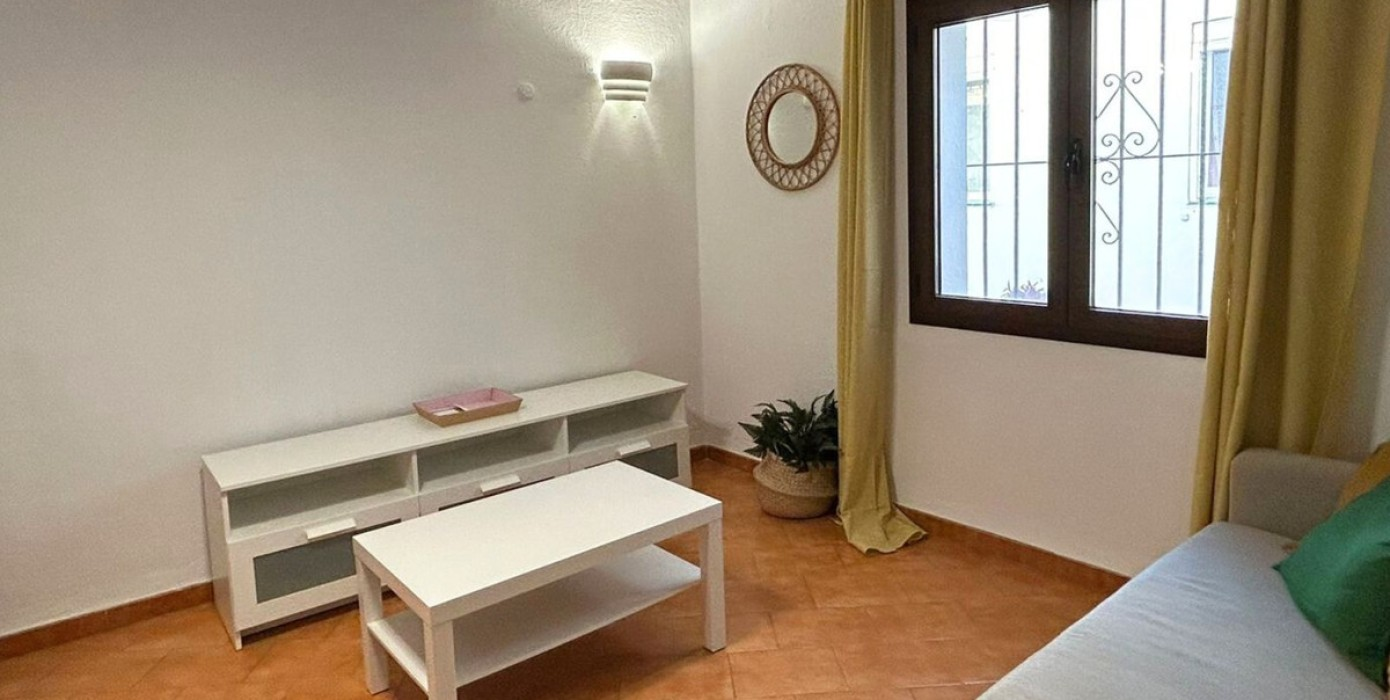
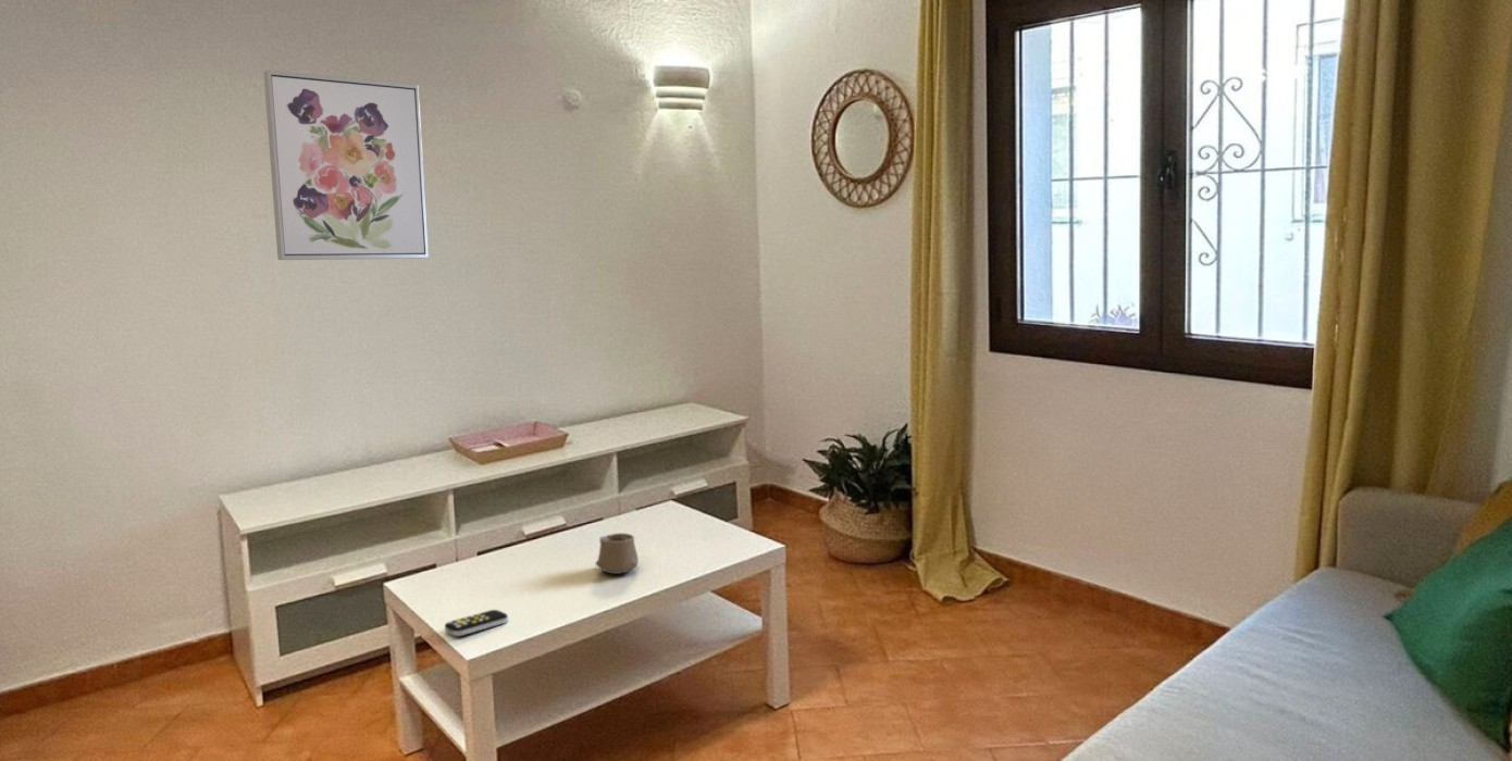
+ cup [595,532,640,575]
+ wall art [262,70,430,261]
+ remote control [444,609,509,637]
